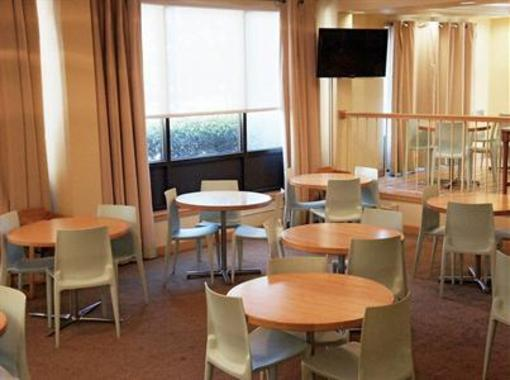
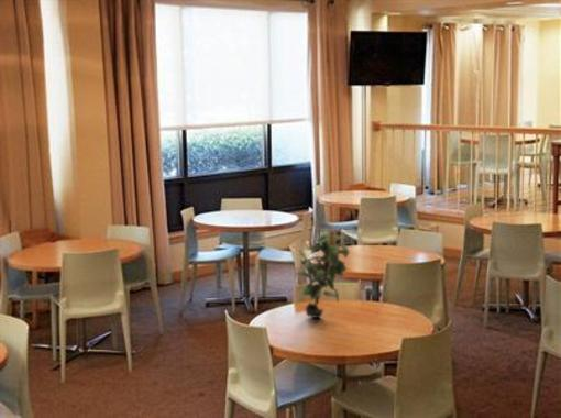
+ potted plant [294,230,352,319]
